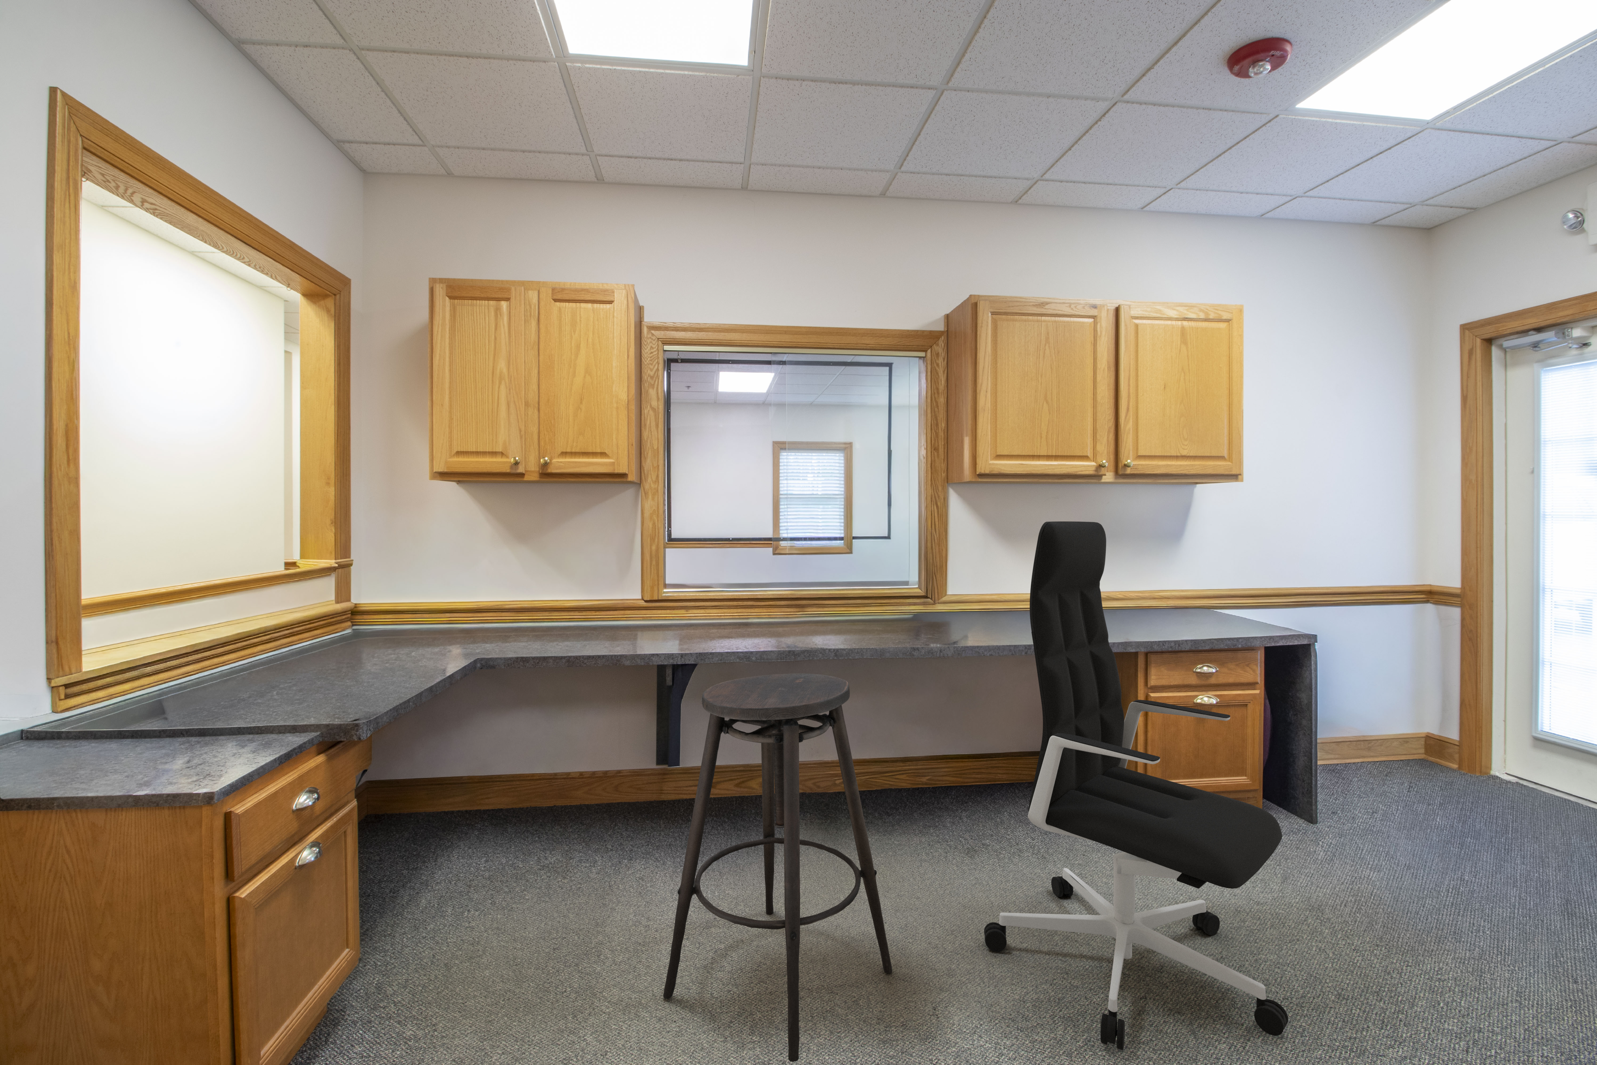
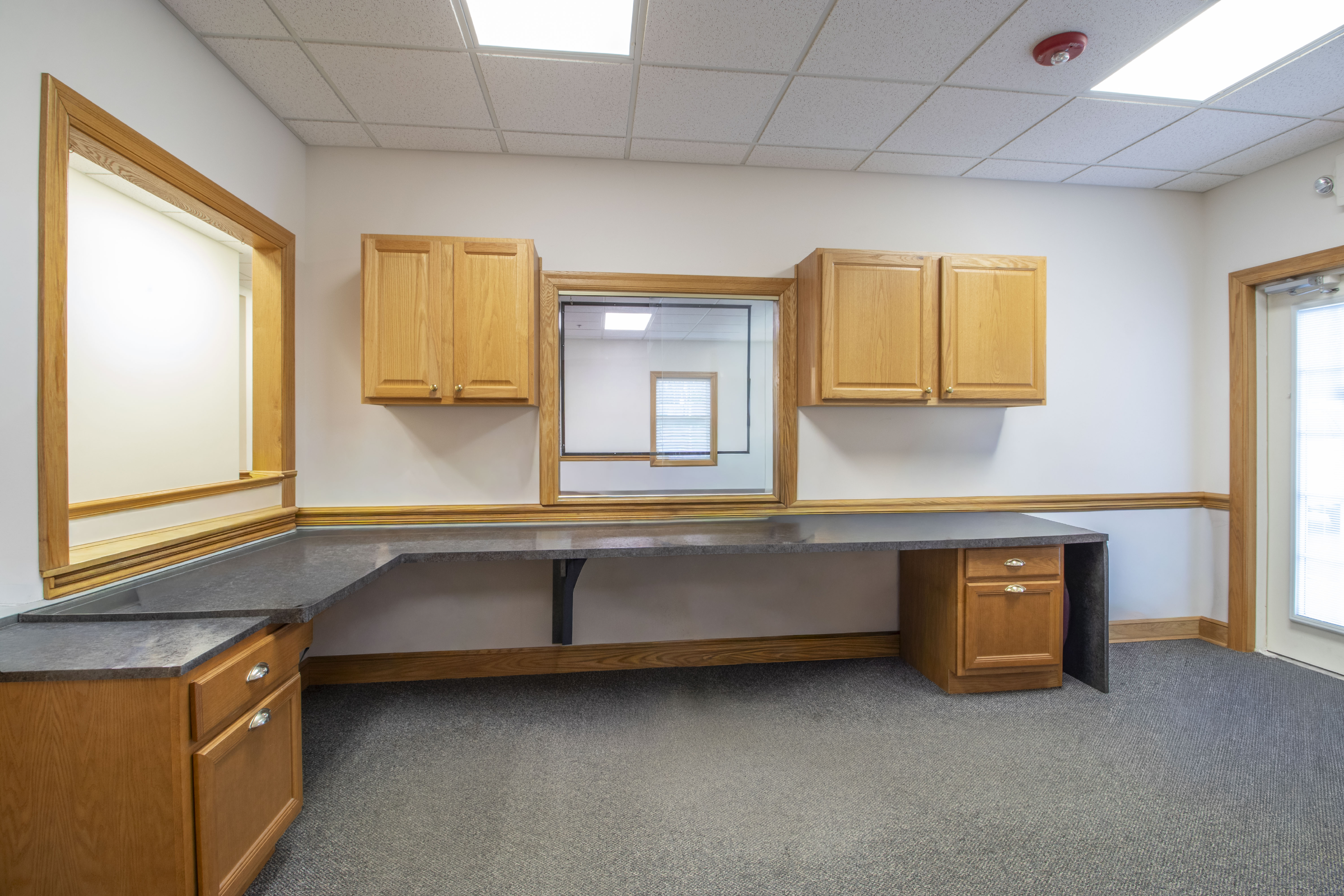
- office chair [984,521,1288,1051]
- stool [663,673,892,1063]
